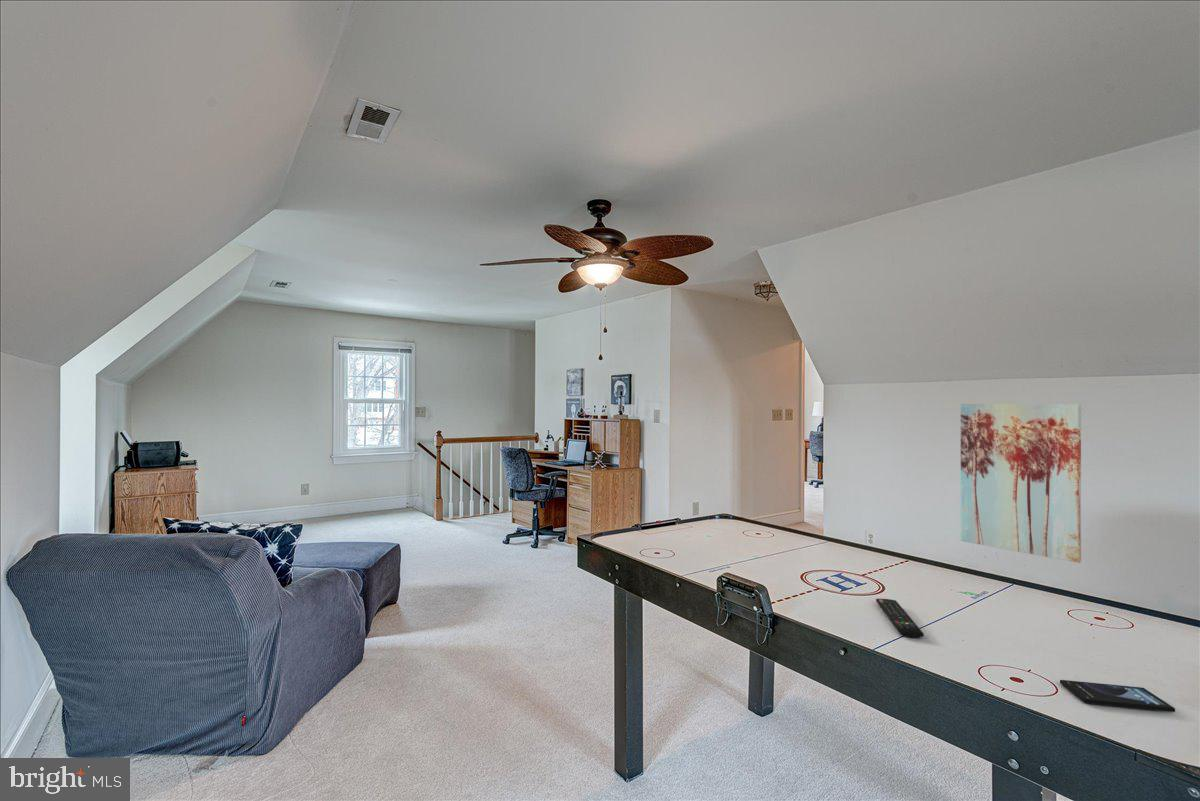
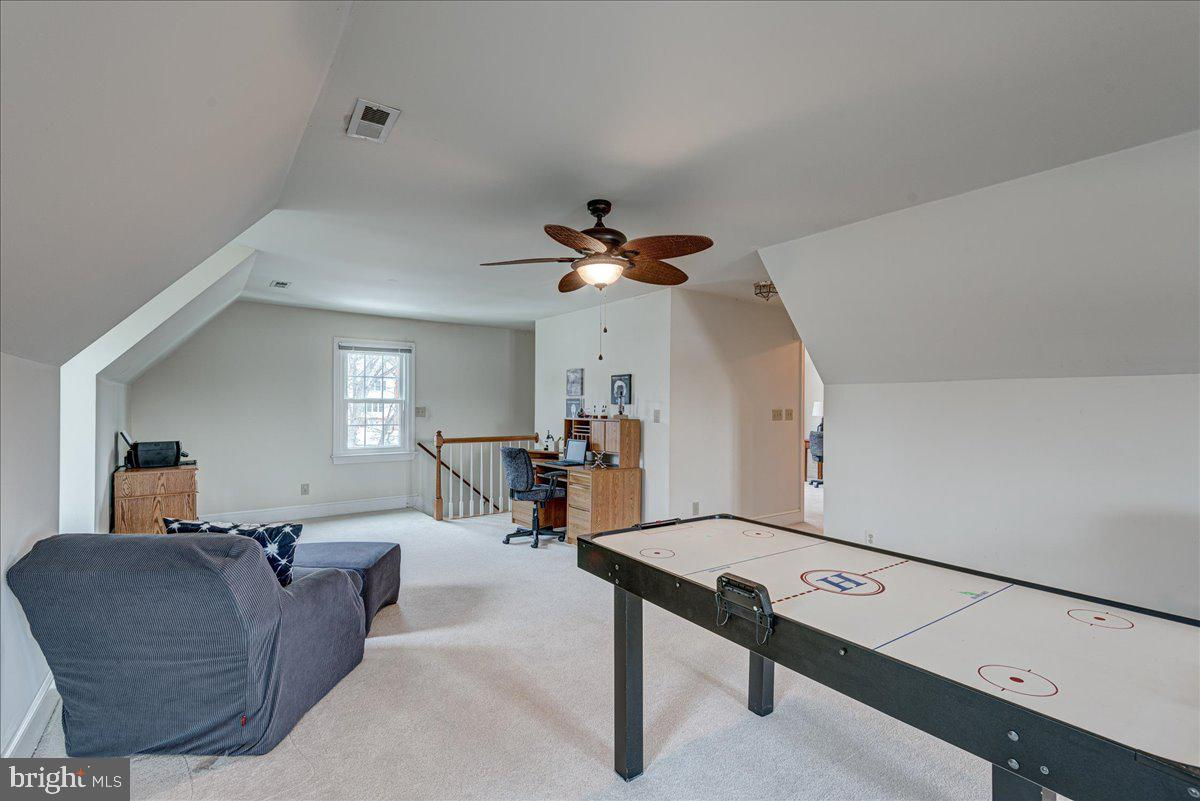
- smartphone [1059,679,1176,713]
- wall art [960,403,1082,564]
- remote control [875,598,924,639]
